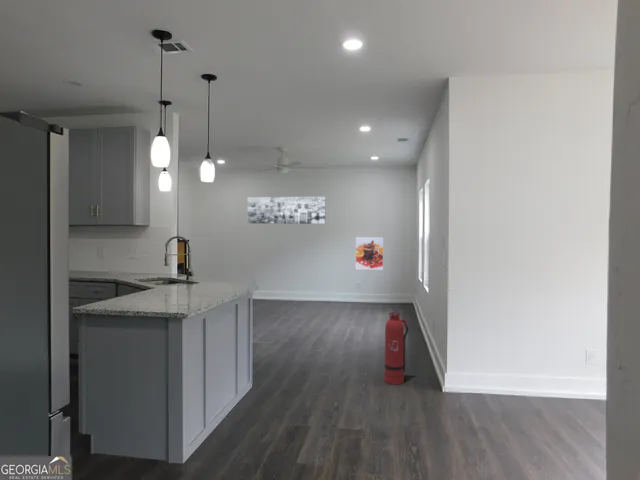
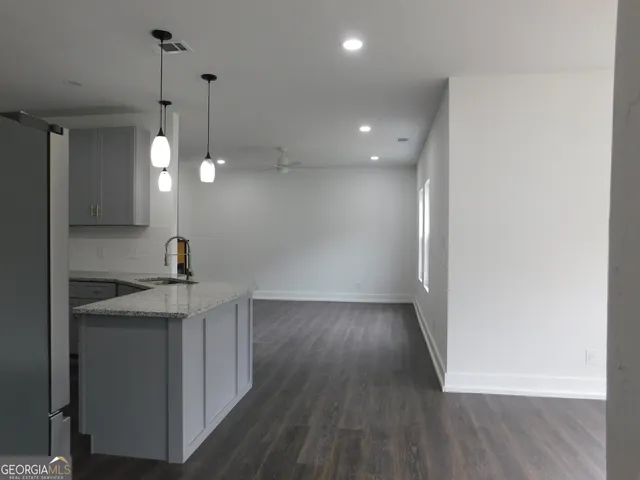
- wall art [246,196,326,225]
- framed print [355,236,384,271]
- fire extinguisher [383,311,409,386]
